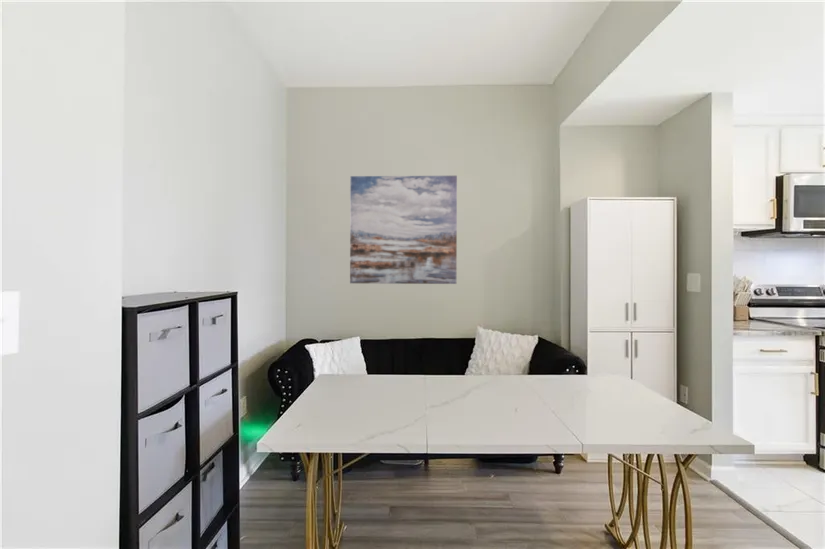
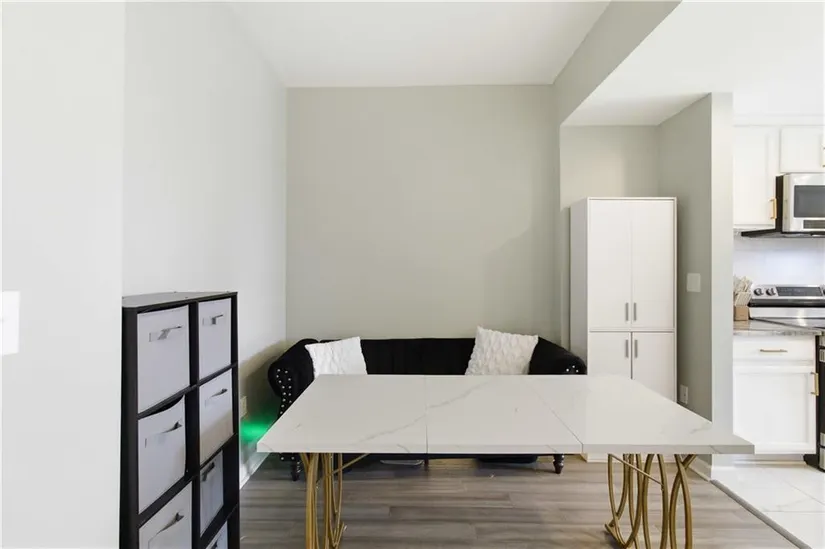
- wall art [349,175,458,285]
